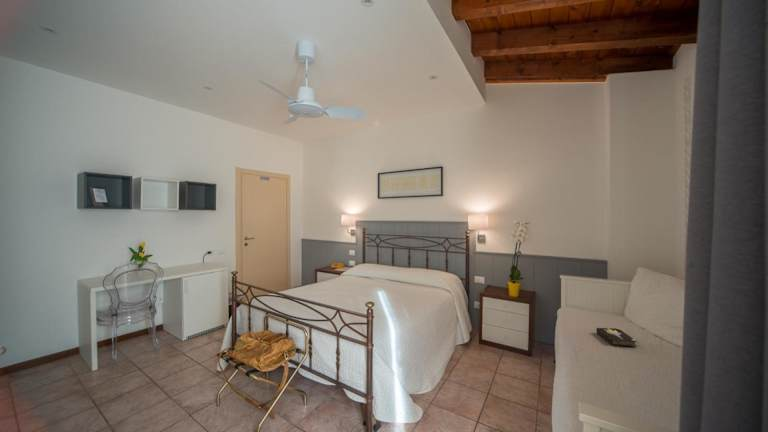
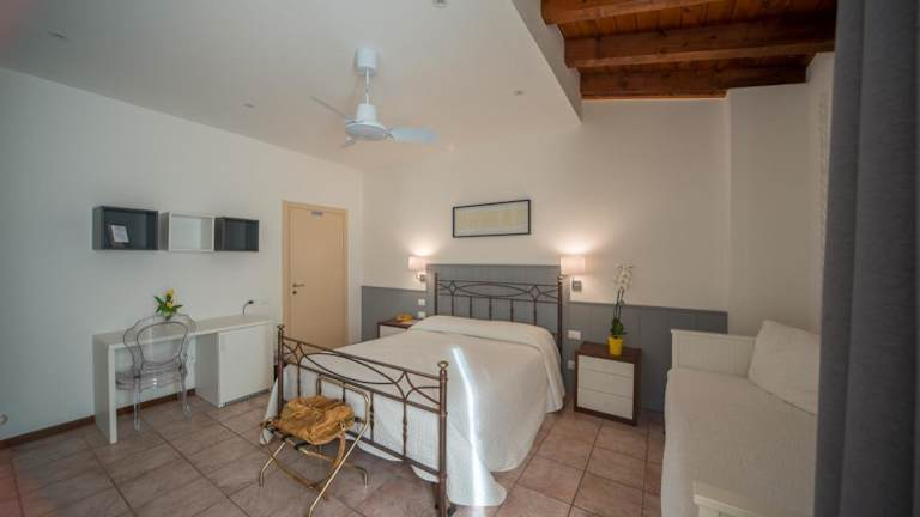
- hardback book [596,327,638,348]
